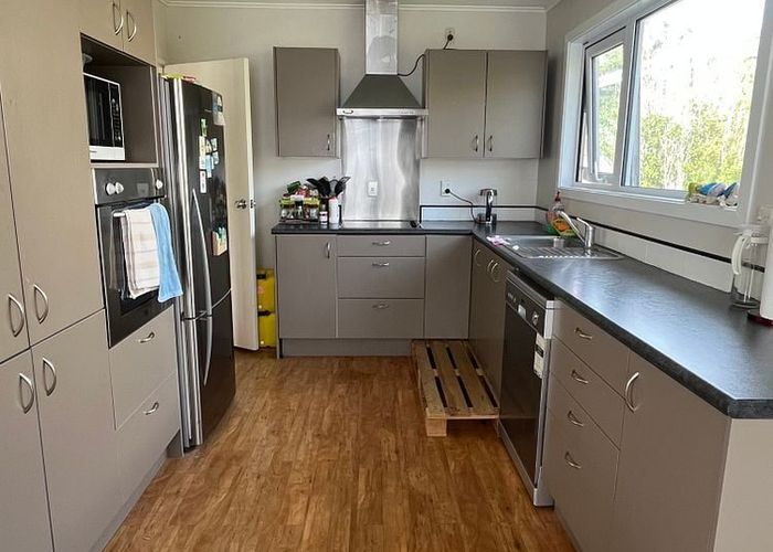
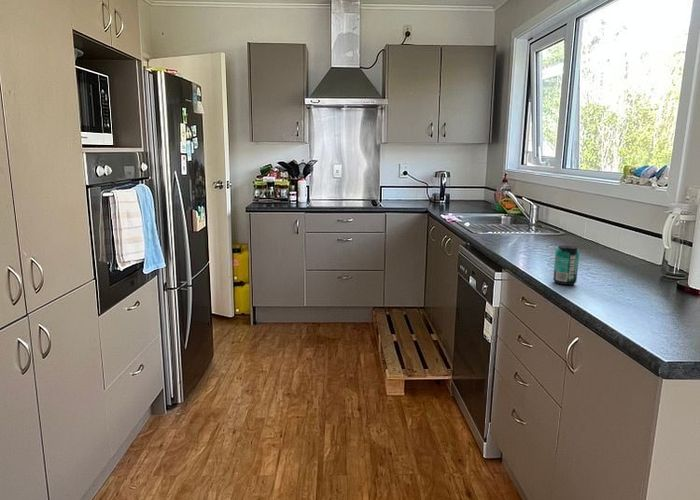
+ beverage can [552,245,580,286]
